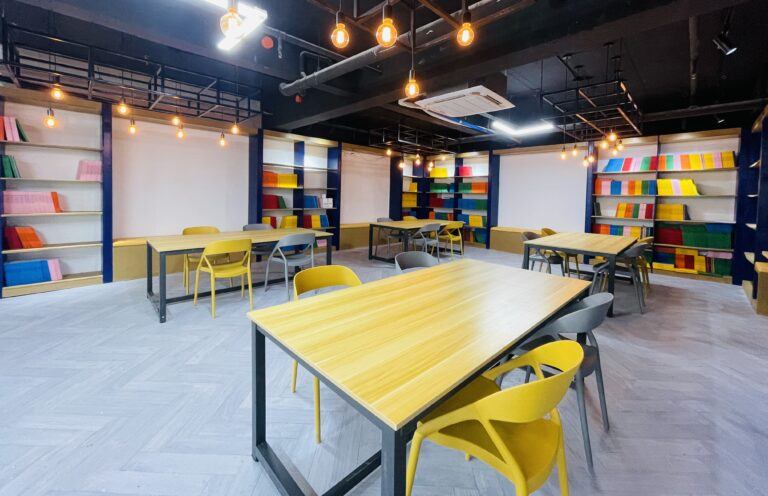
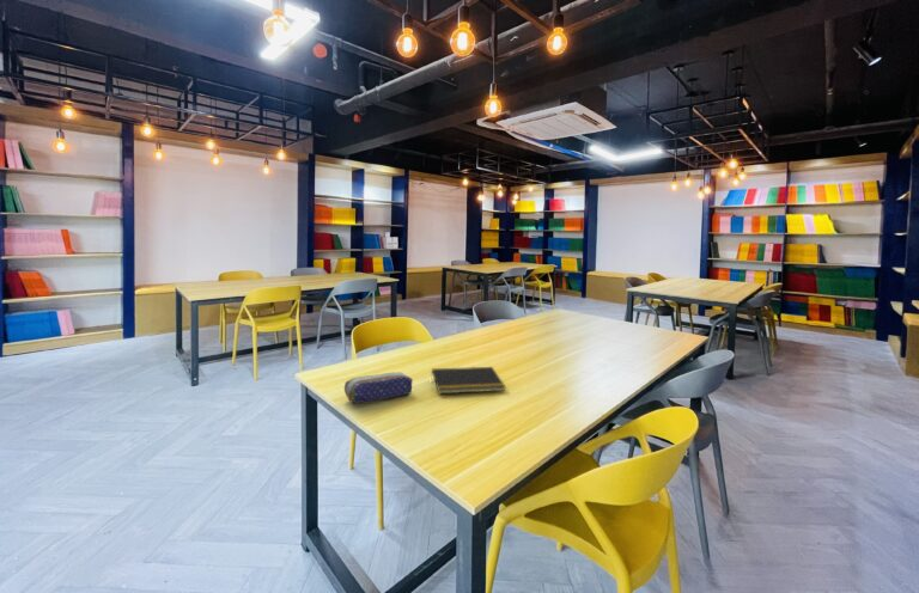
+ pencil case [343,372,414,404]
+ notepad [430,366,507,395]
